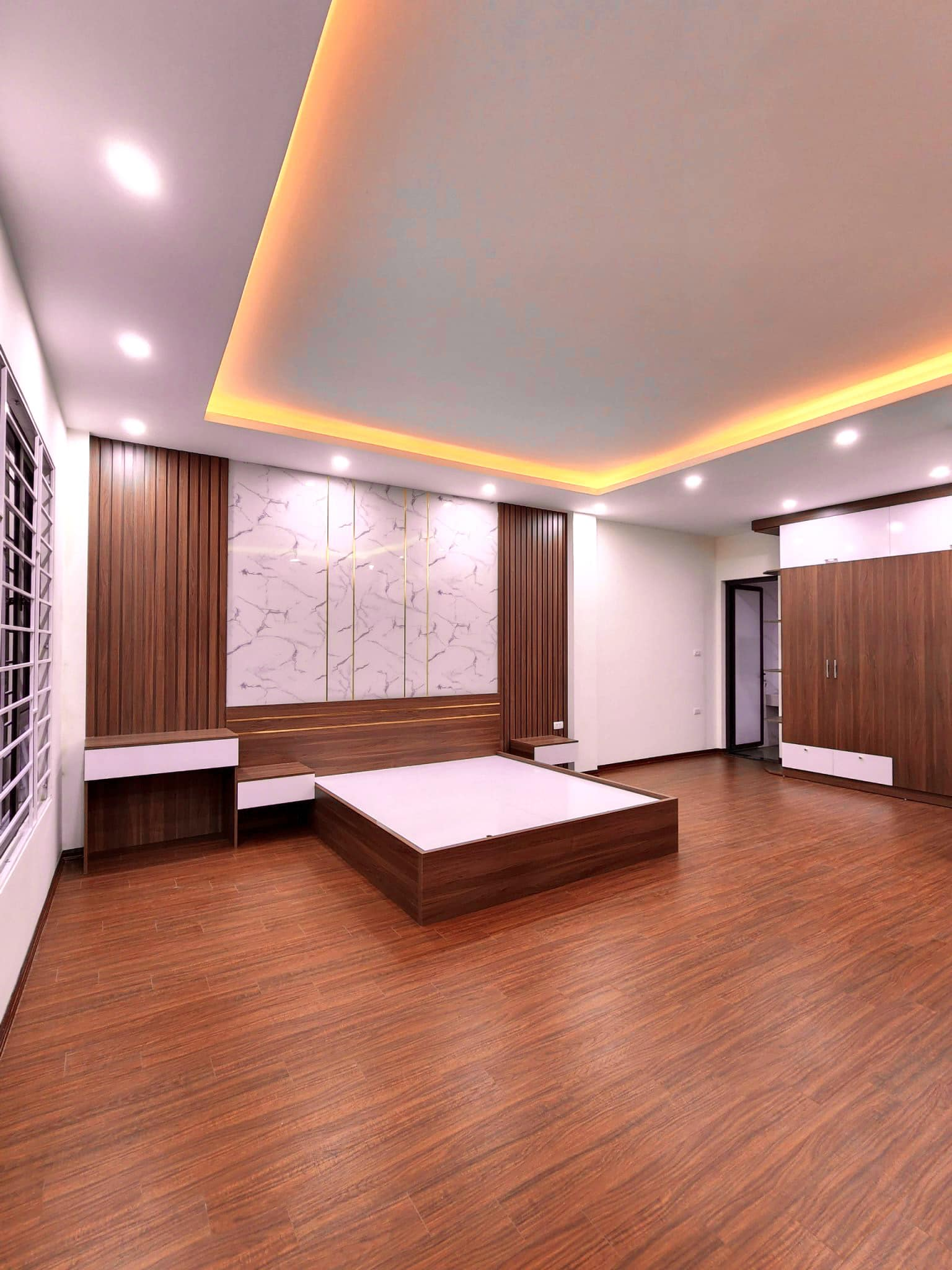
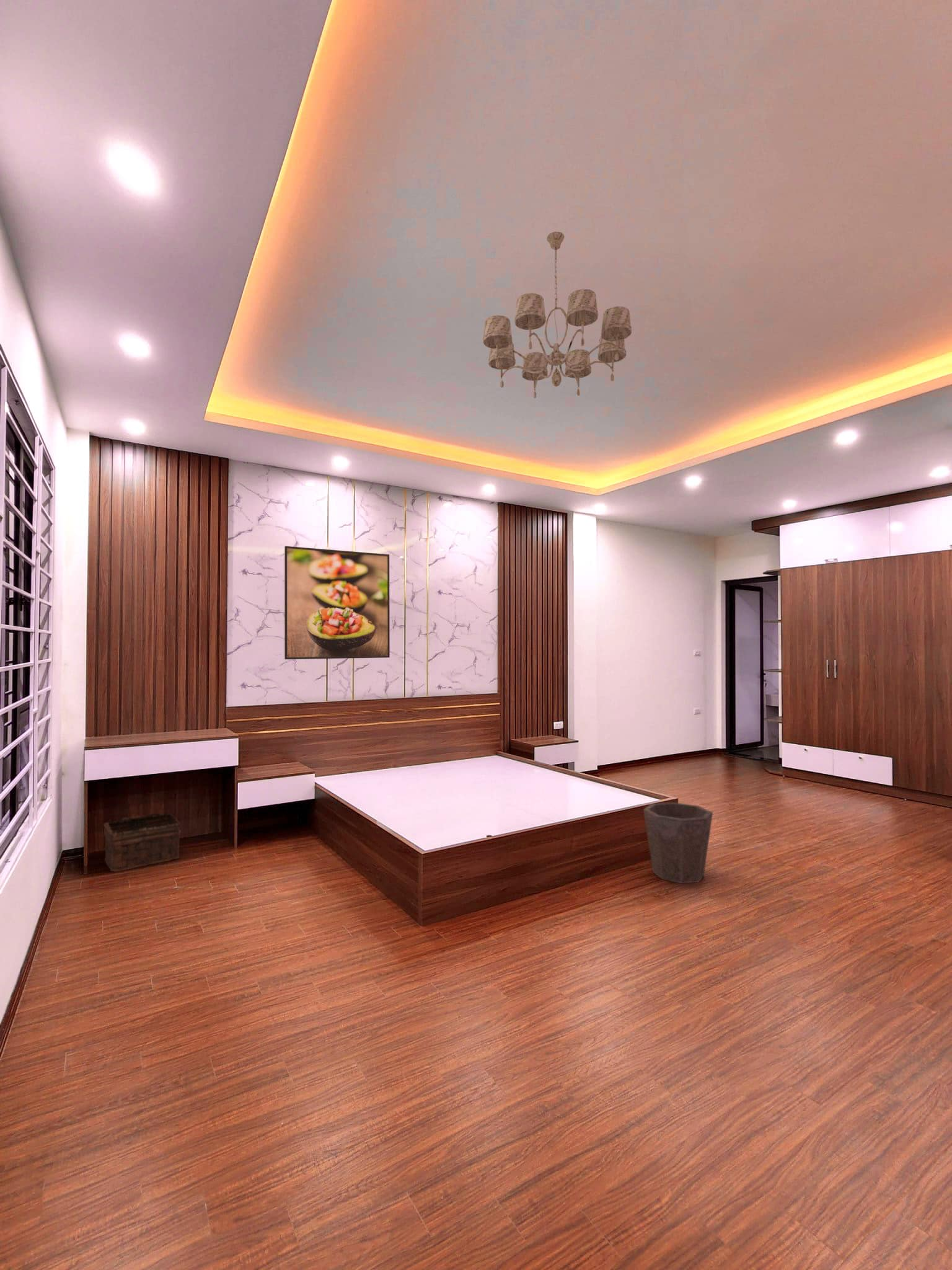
+ waste bin [643,802,713,884]
+ basket [103,812,182,873]
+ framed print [284,546,390,660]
+ chandelier [483,231,632,399]
